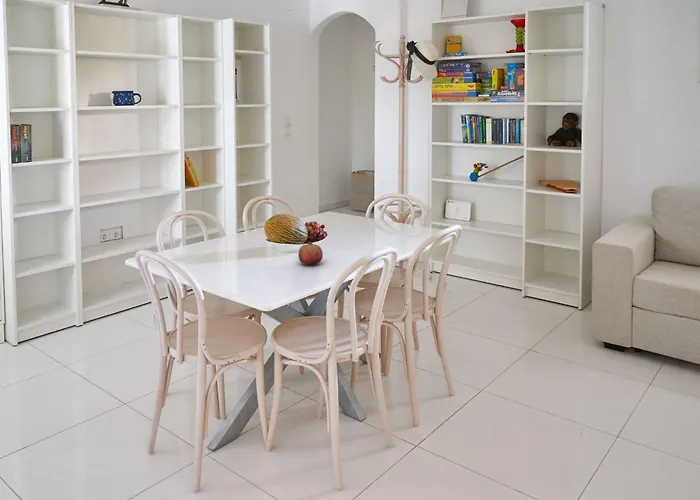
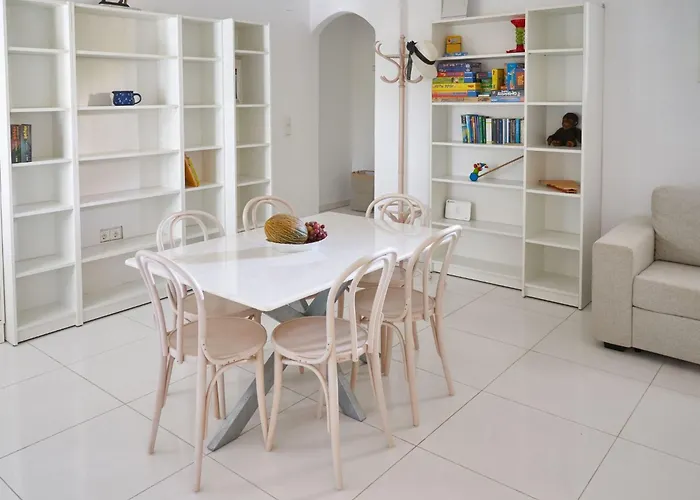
- fruit [297,241,324,266]
